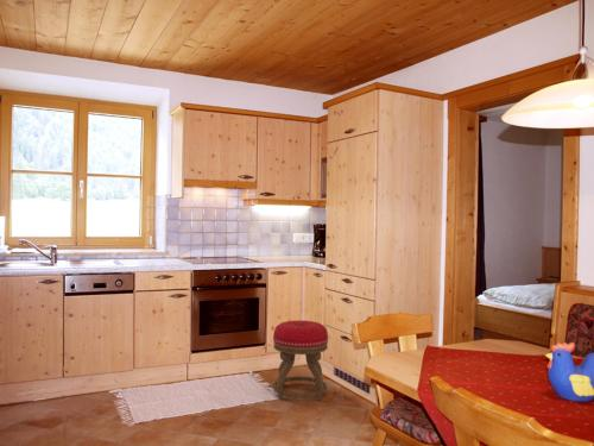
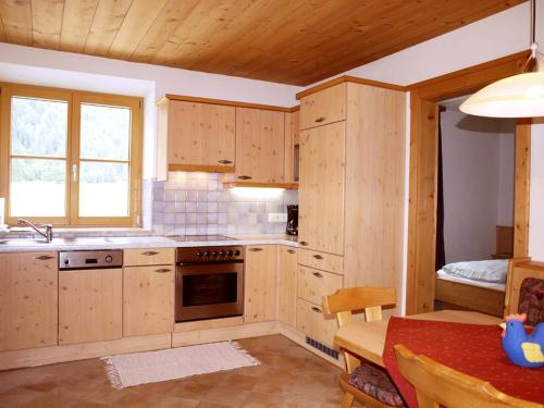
- stool [272,319,329,401]
